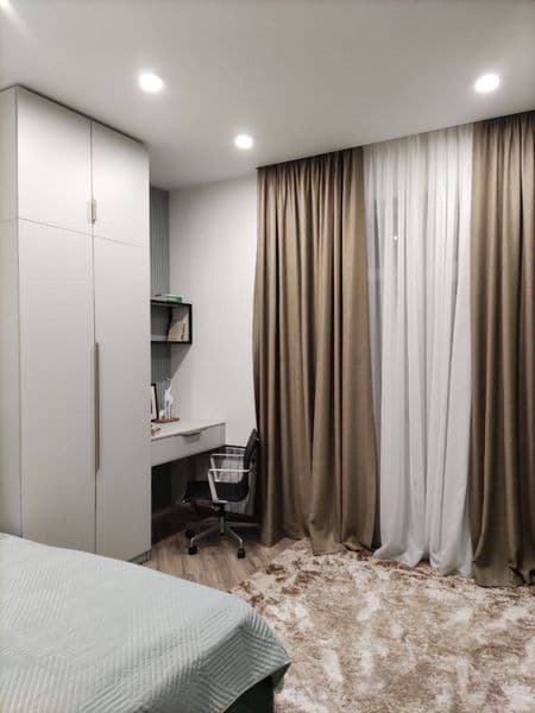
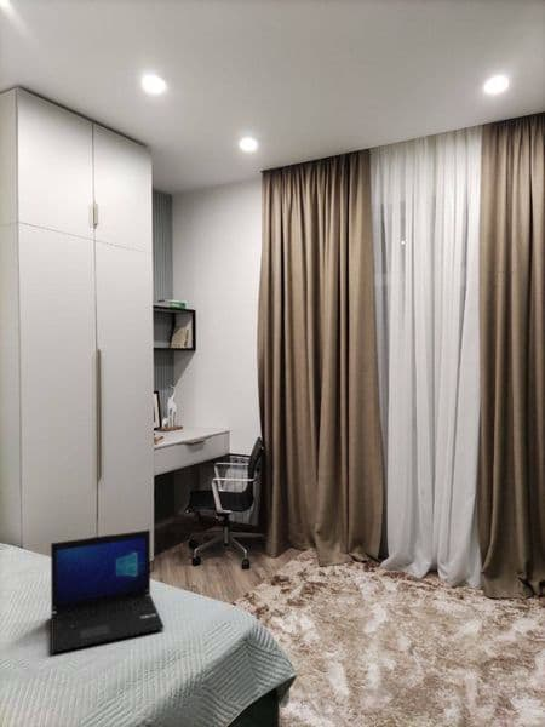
+ laptop [50,528,165,654]
